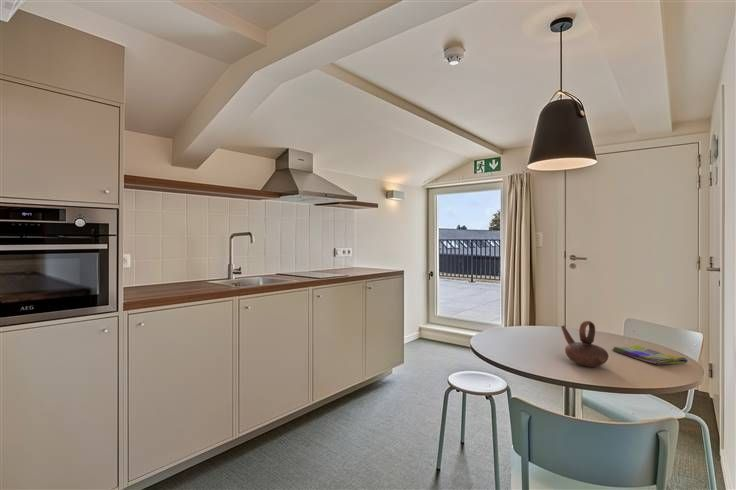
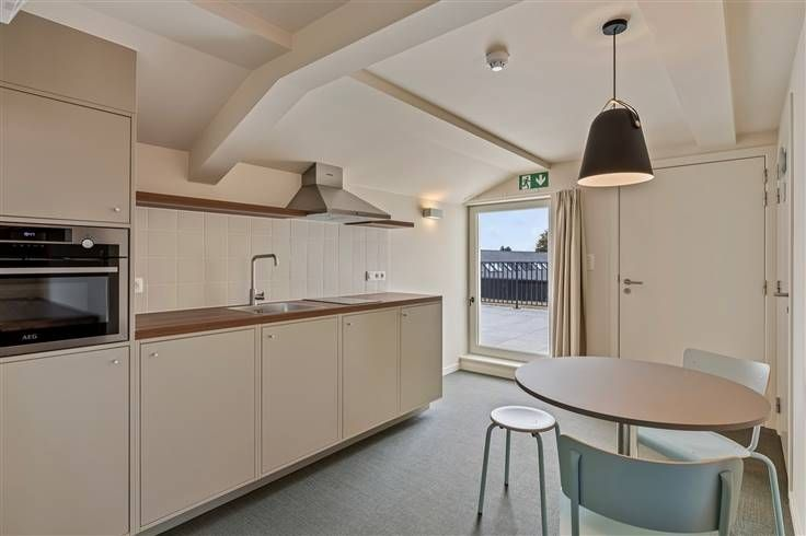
- teapot [560,320,609,368]
- dish towel [611,344,689,366]
